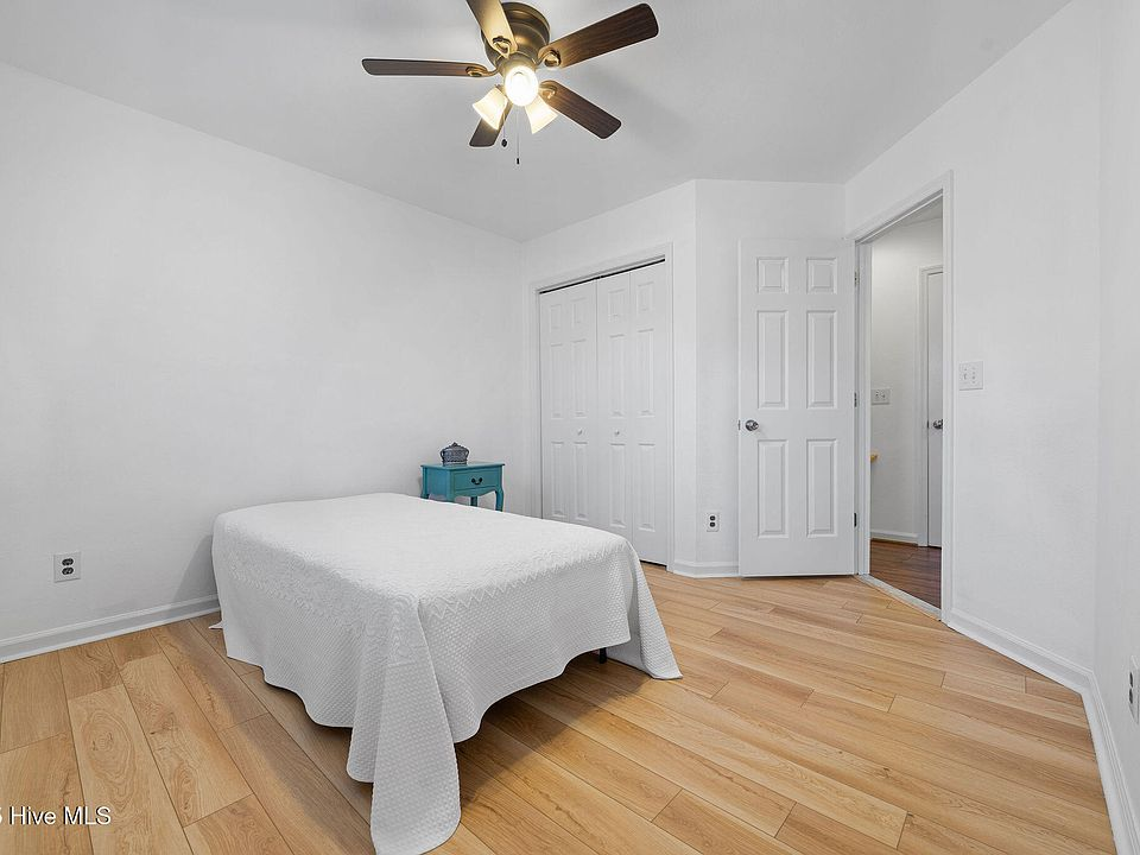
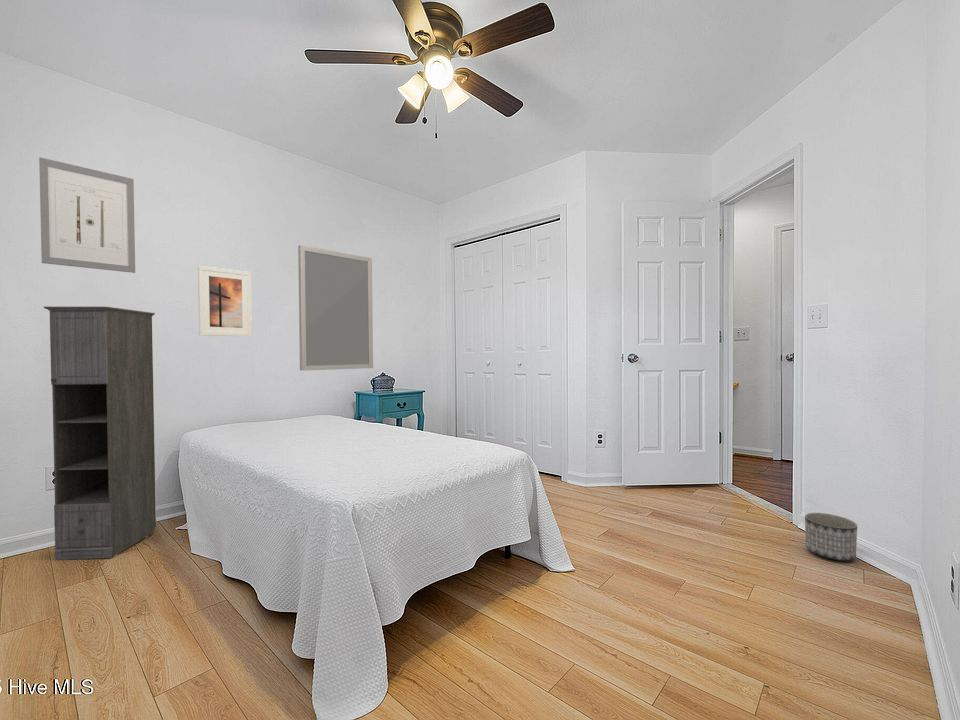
+ home mirror [297,244,374,372]
+ wall art [38,156,136,274]
+ planter [804,512,858,562]
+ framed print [197,265,253,338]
+ storage cabinet [43,306,157,561]
